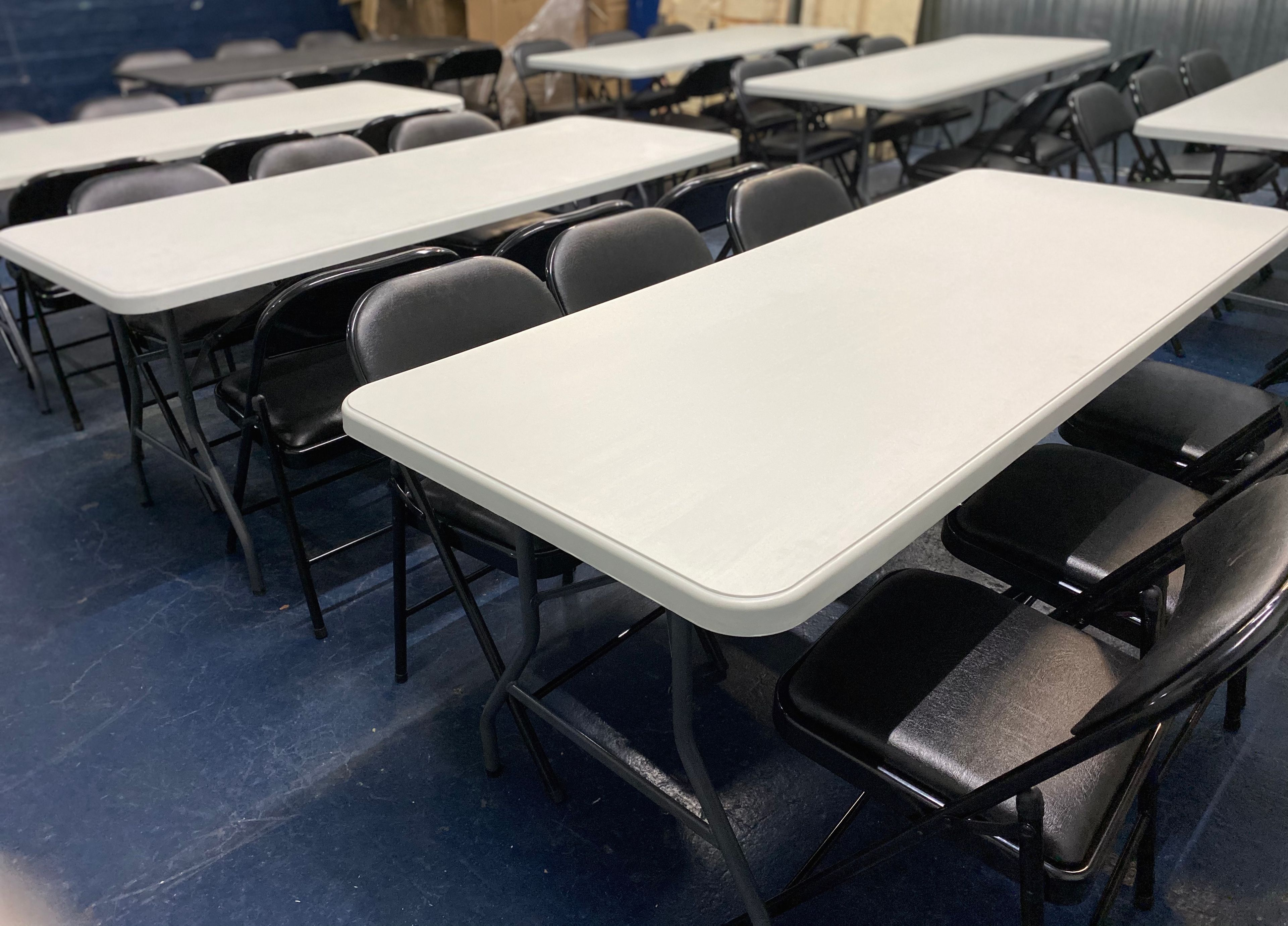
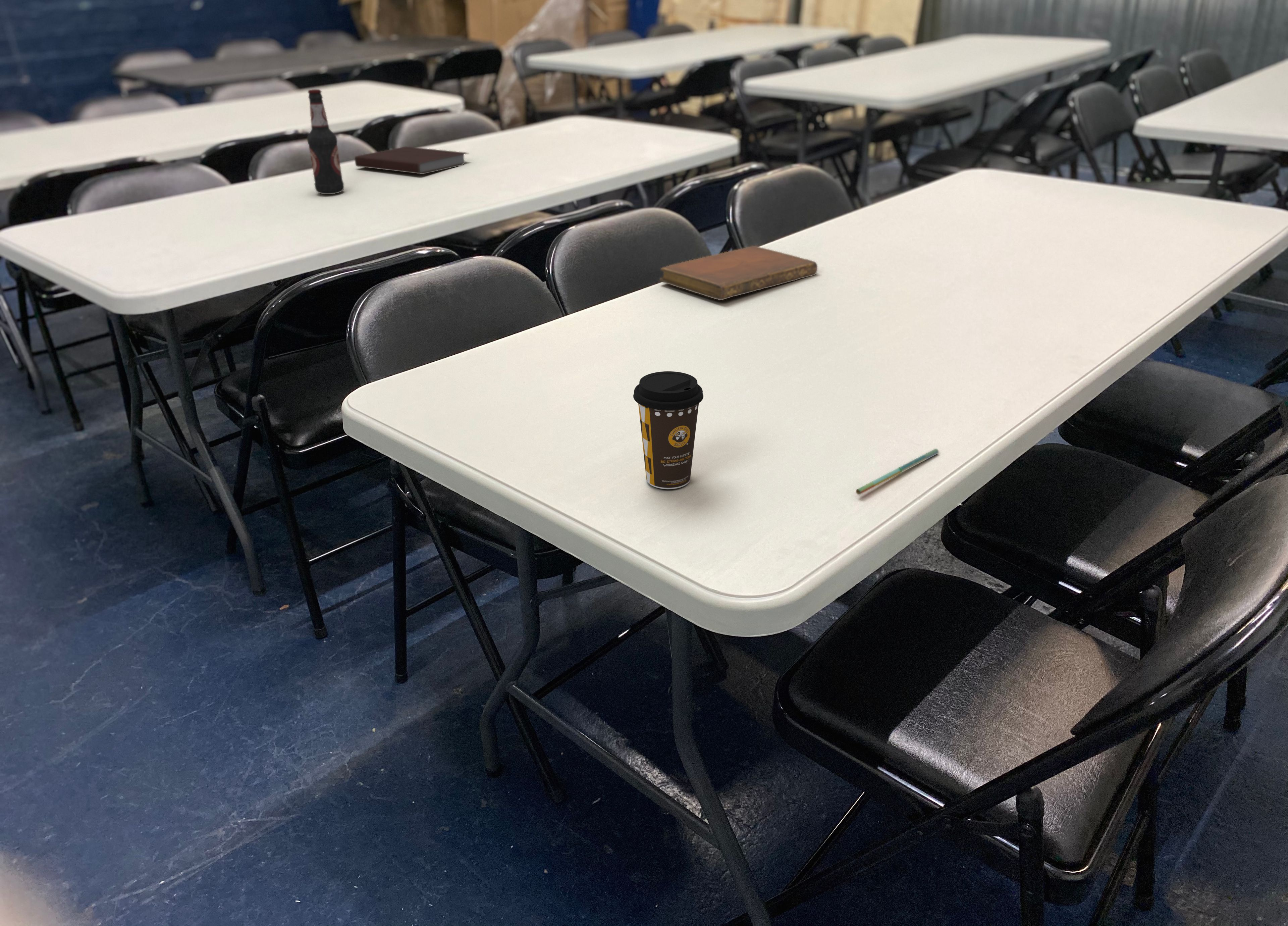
+ notebook [659,246,818,301]
+ bottle [307,89,344,195]
+ notebook [354,146,470,174]
+ coffee cup [633,371,704,490]
+ pen [855,448,939,495]
